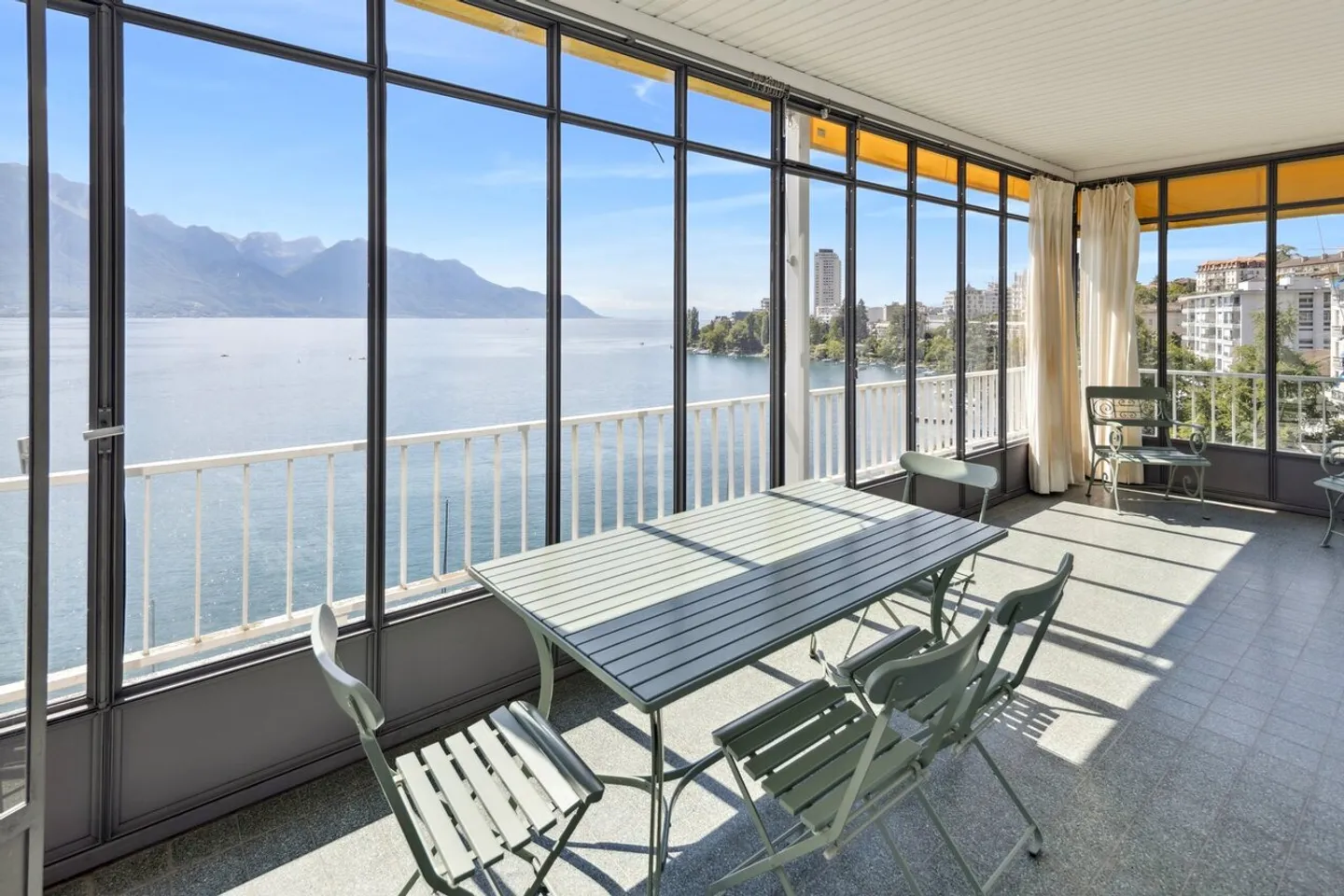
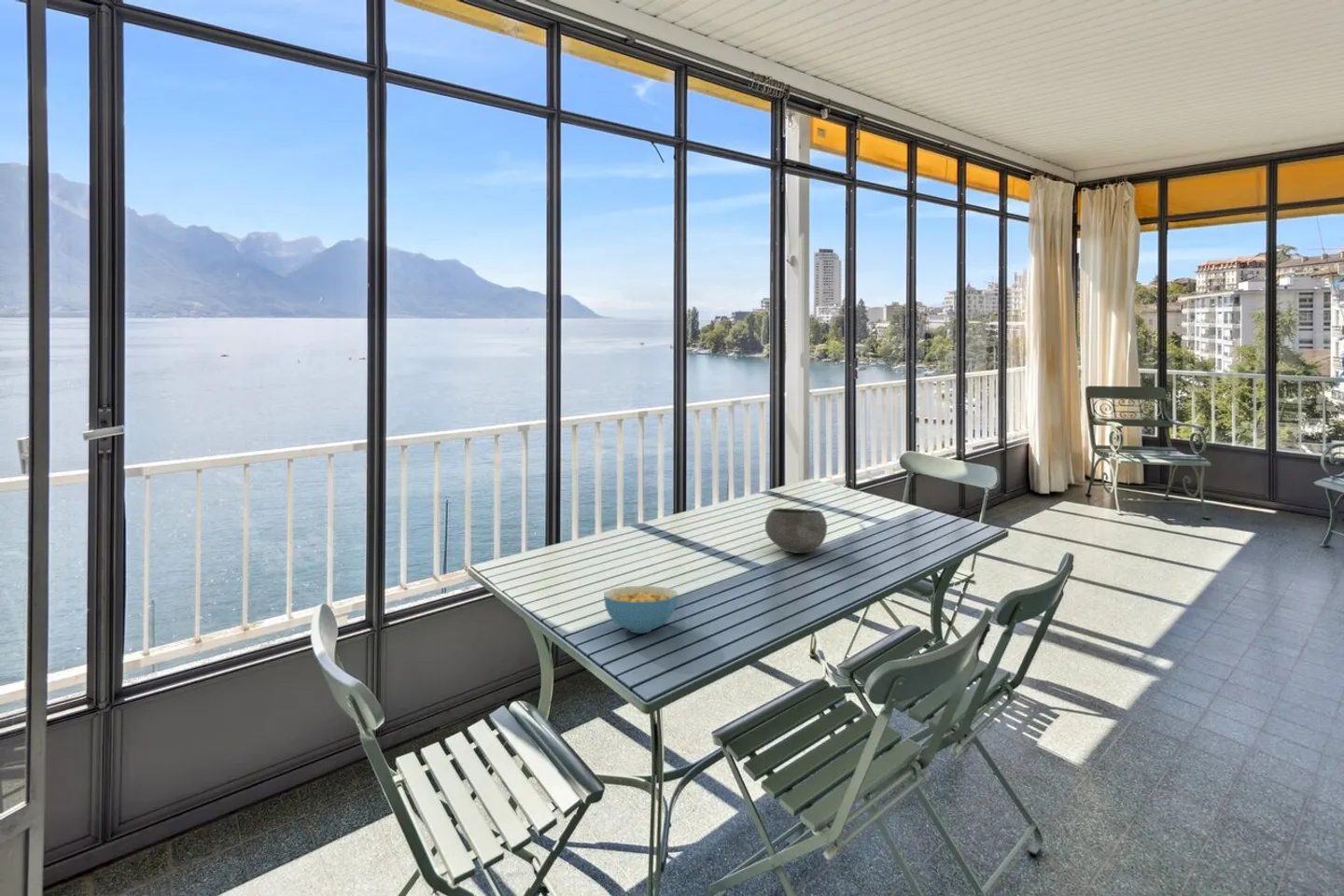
+ cereal bowl [603,585,679,634]
+ bowl [764,507,828,554]
